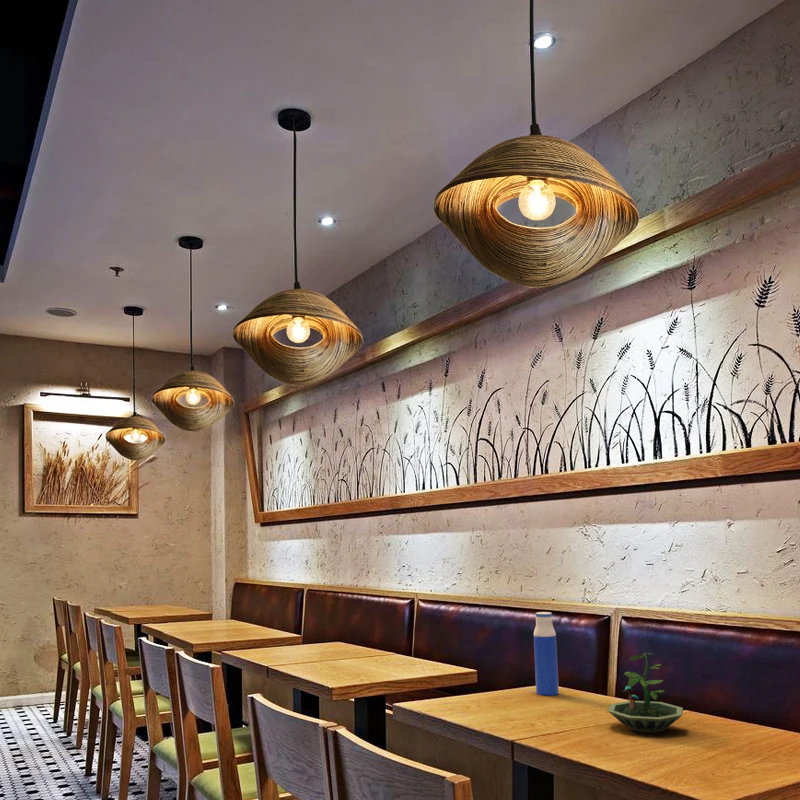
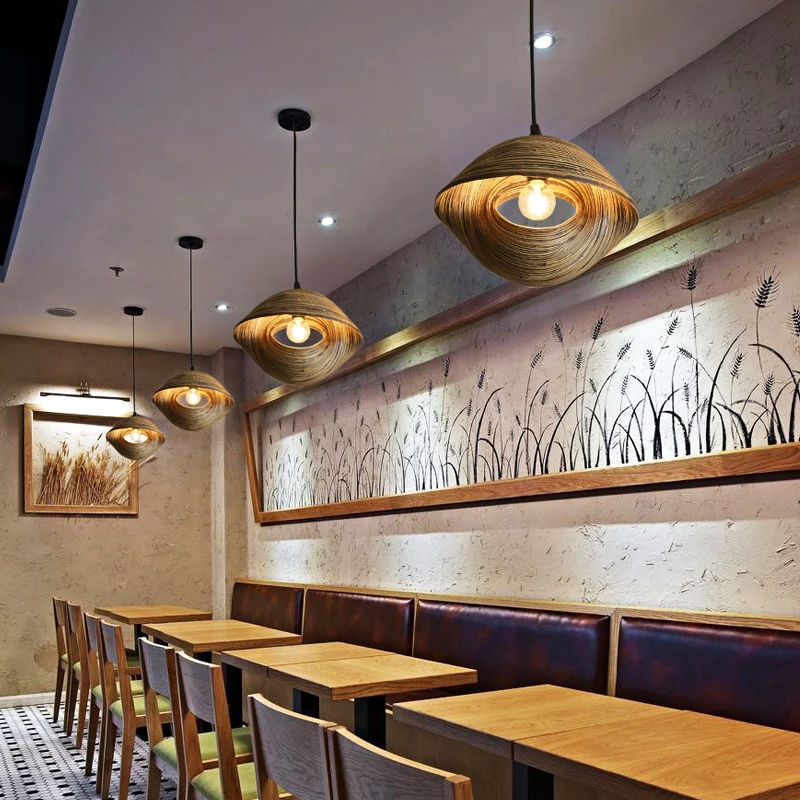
- terrarium [607,652,684,734]
- water bottle [533,611,560,697]
